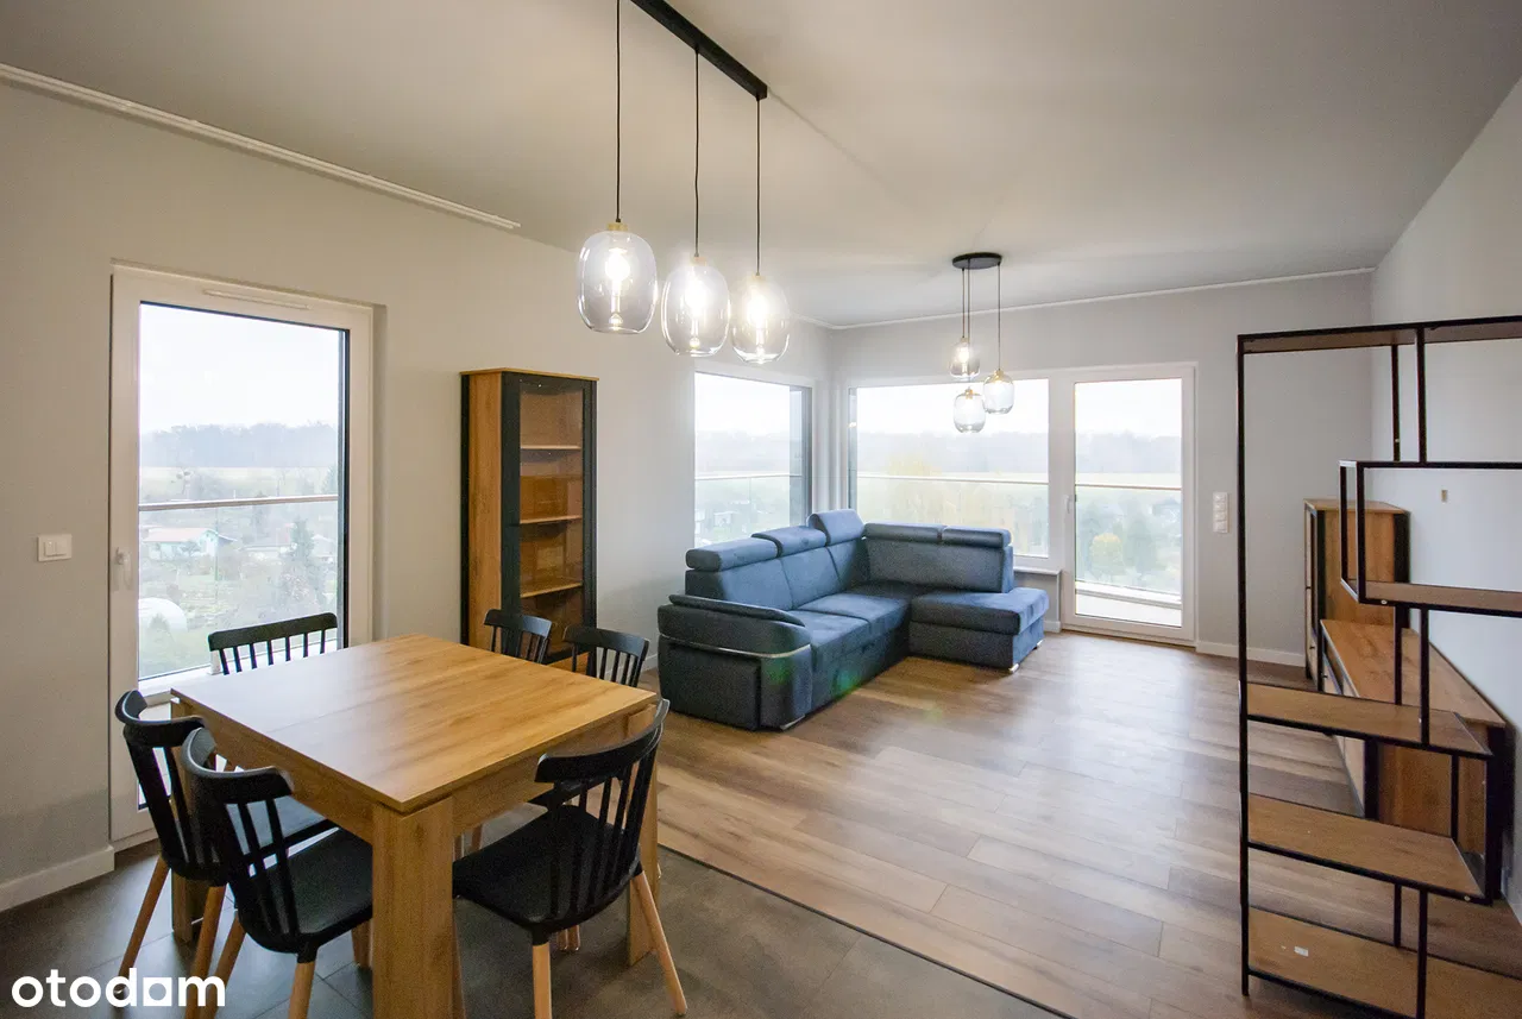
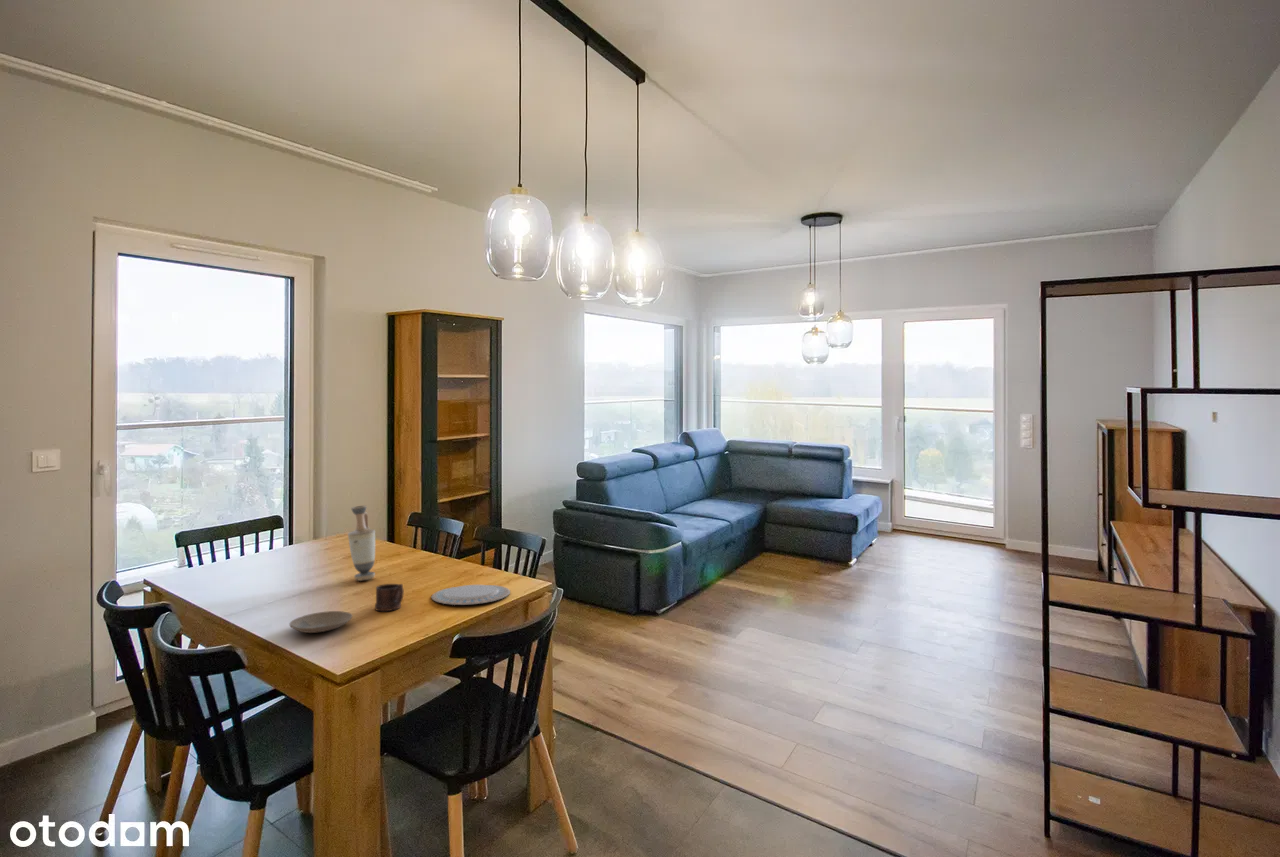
+ vase [347,505,376,582]
+ mug [374,583,405,612]
+ plate [288,610,353,634]
+ chinaware [431,584,511,606]
